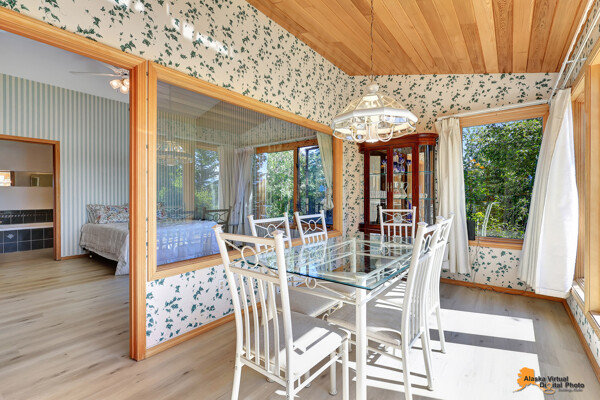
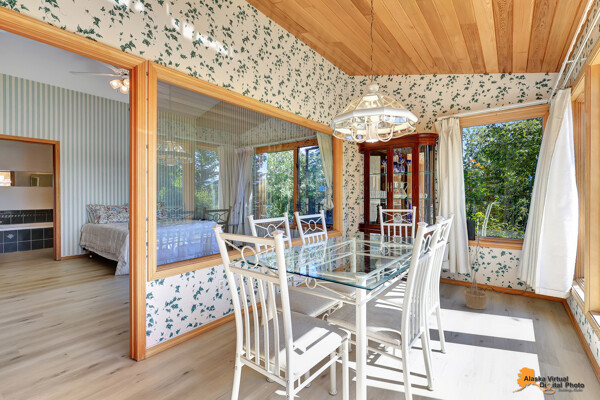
+ basket [463,276,488,310]
